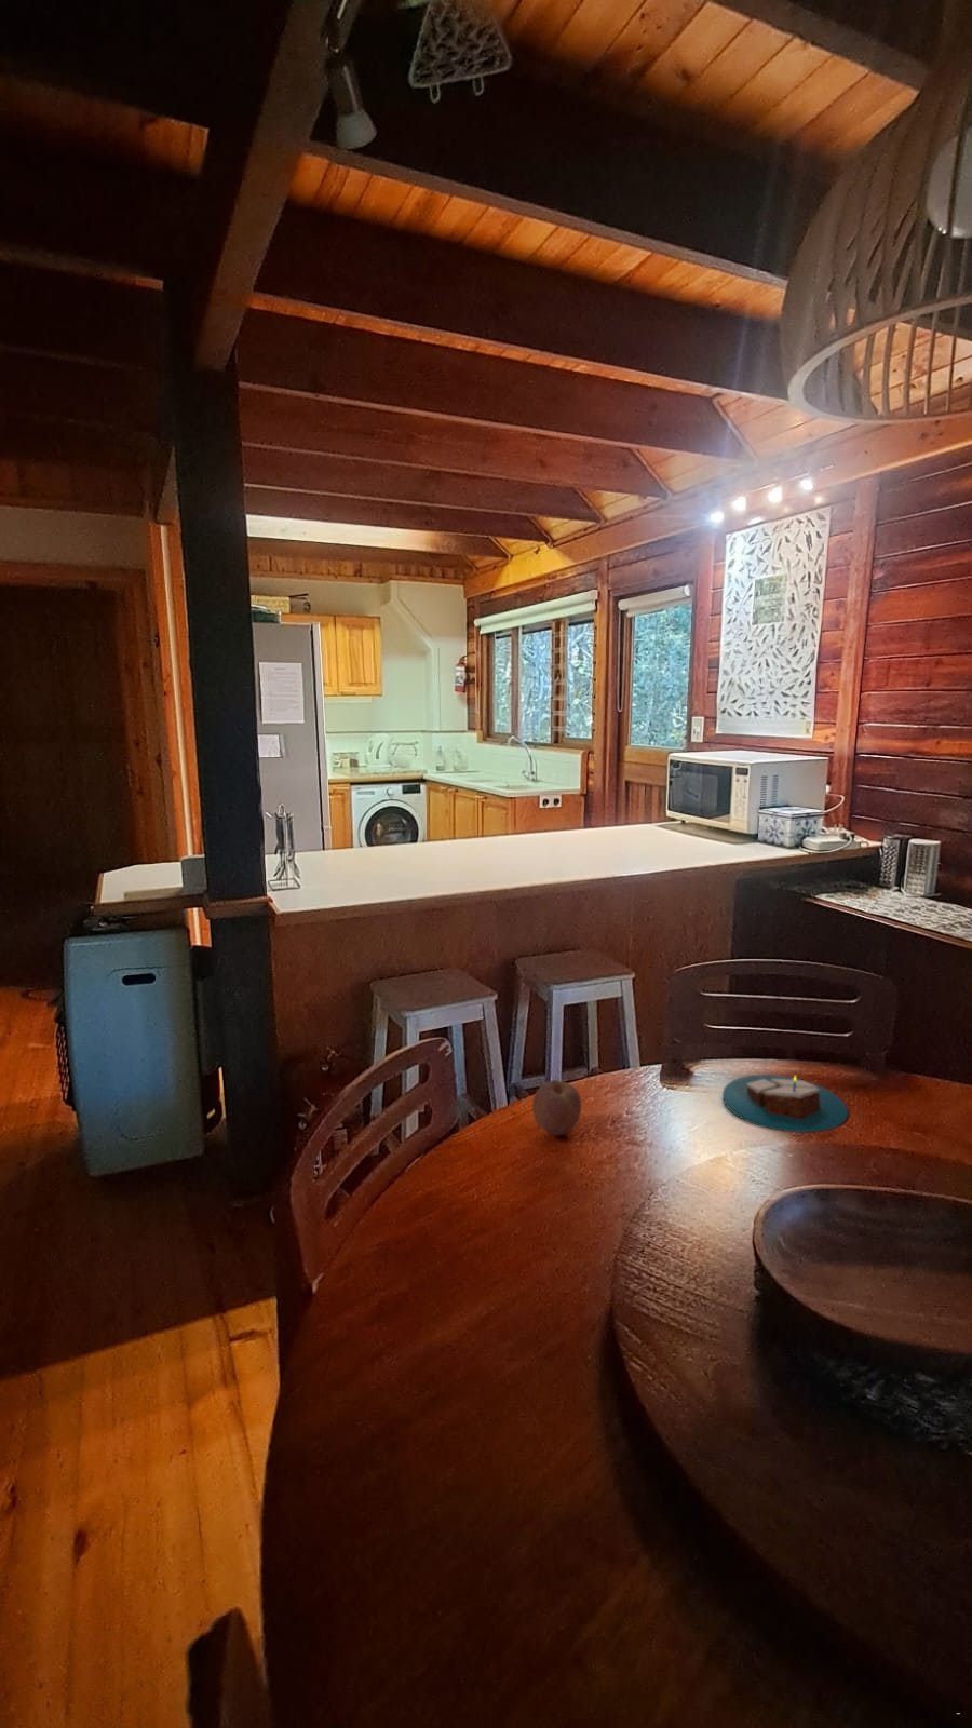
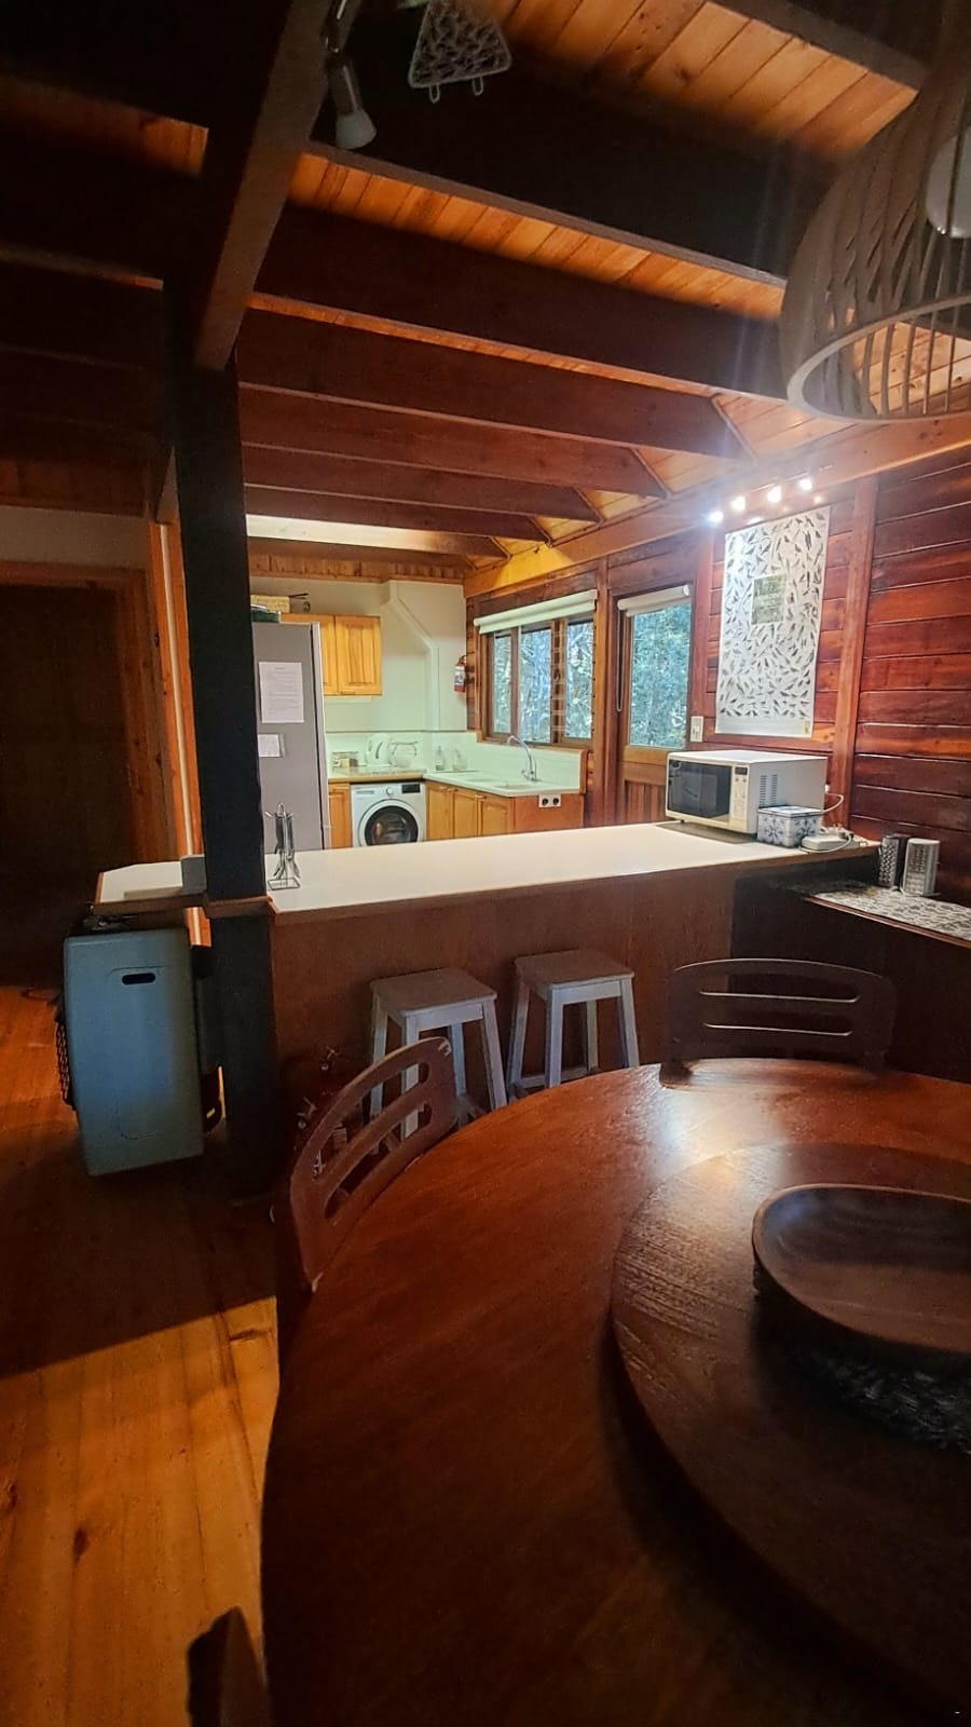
- fruit [532,1079,582,1137]
- candle [722,1074,849,1133]
